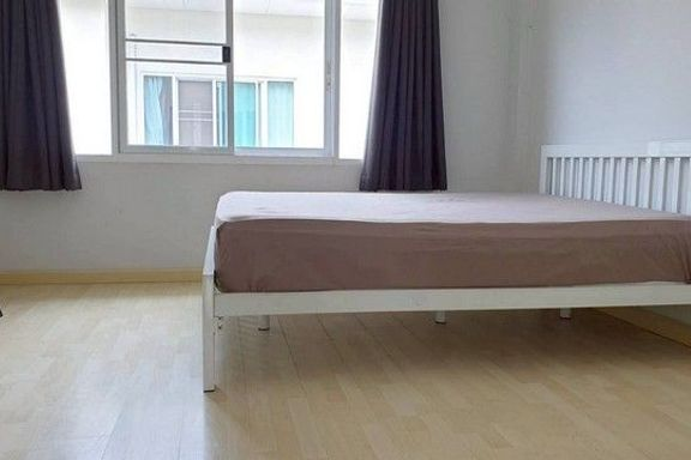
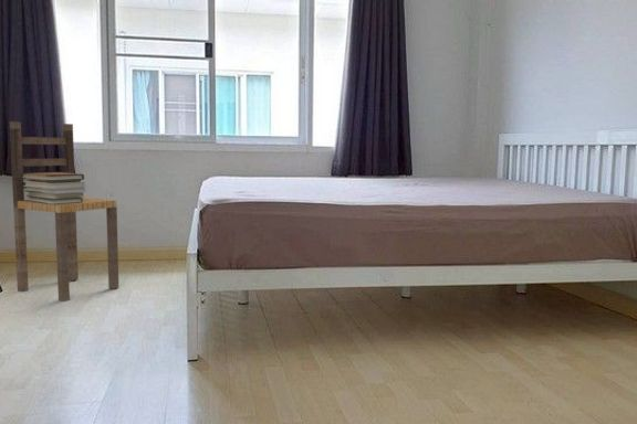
+ book stack [21,171,86,204]
+ chair [9,120,119,303]
